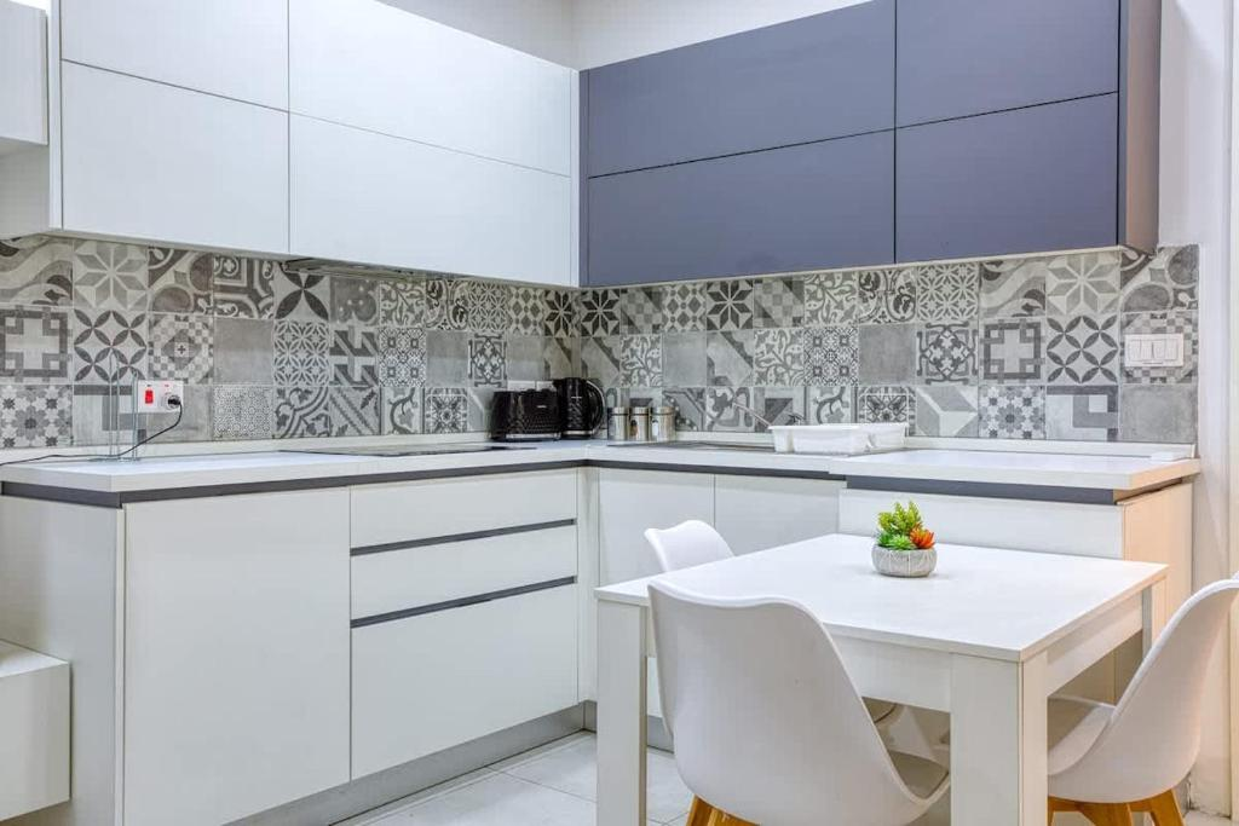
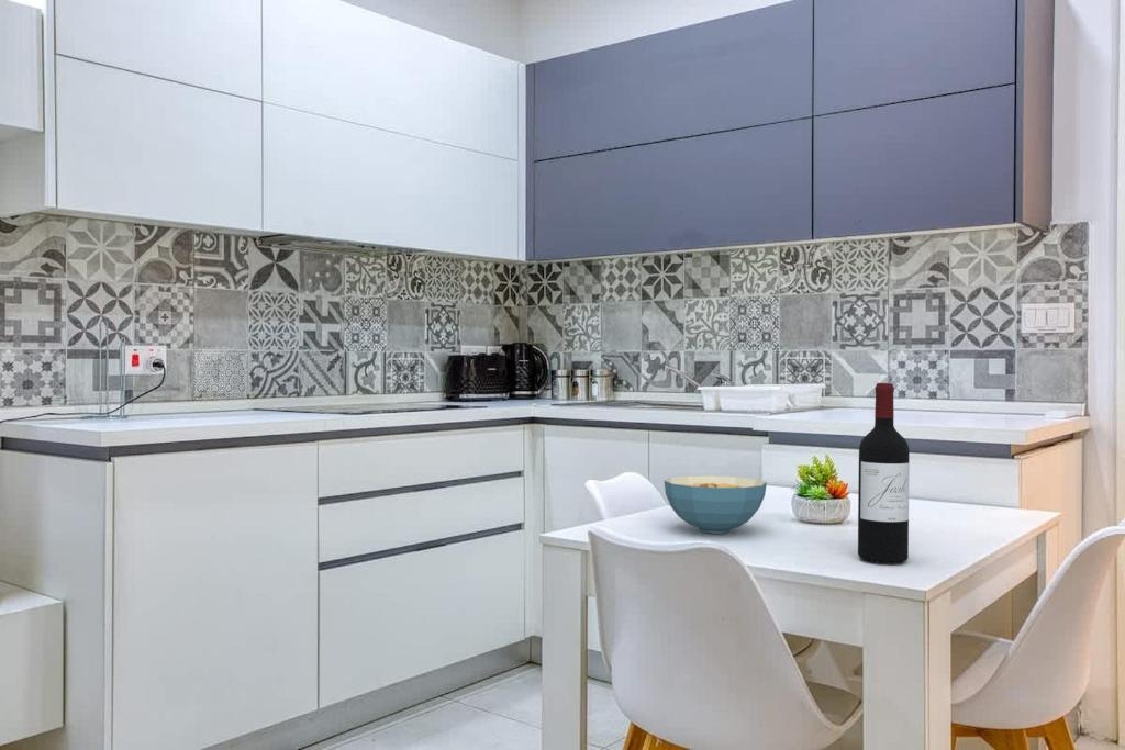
+ cereal bowl [664,474,768,535]
+ wine bottle [857,382,911,564]
